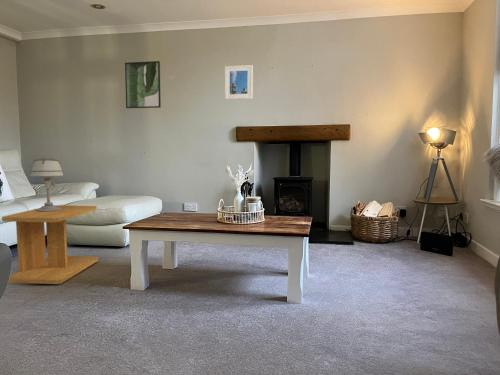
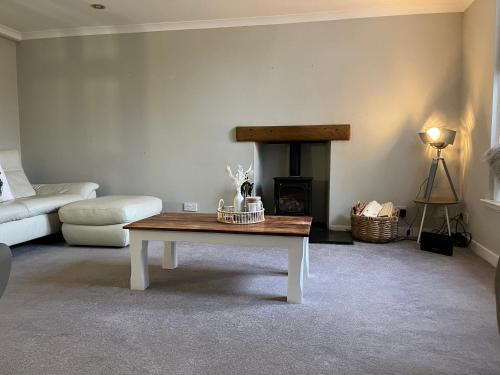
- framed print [124,60,162,109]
- side table [1,204,99,285]
- table lamp [29,156,65,211]
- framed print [224,64,254,101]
